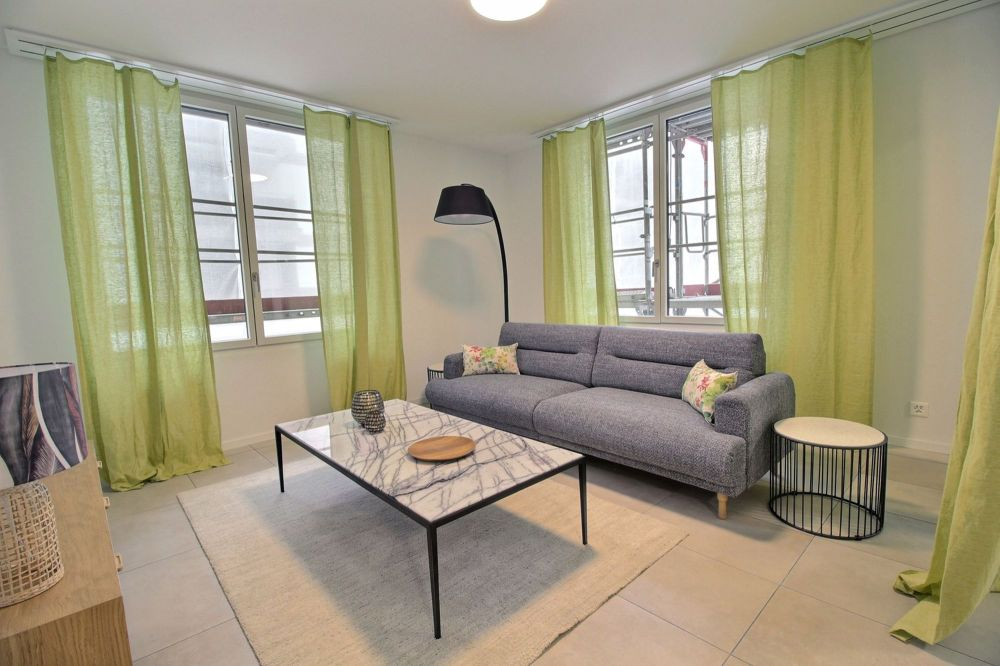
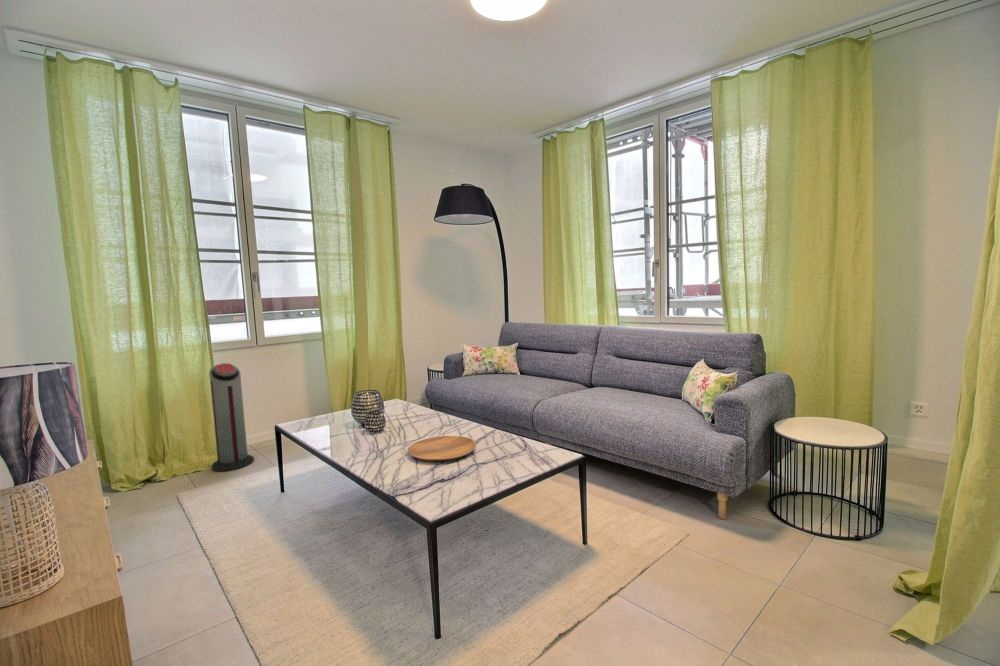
+ air purifier [208,362,255,472]
